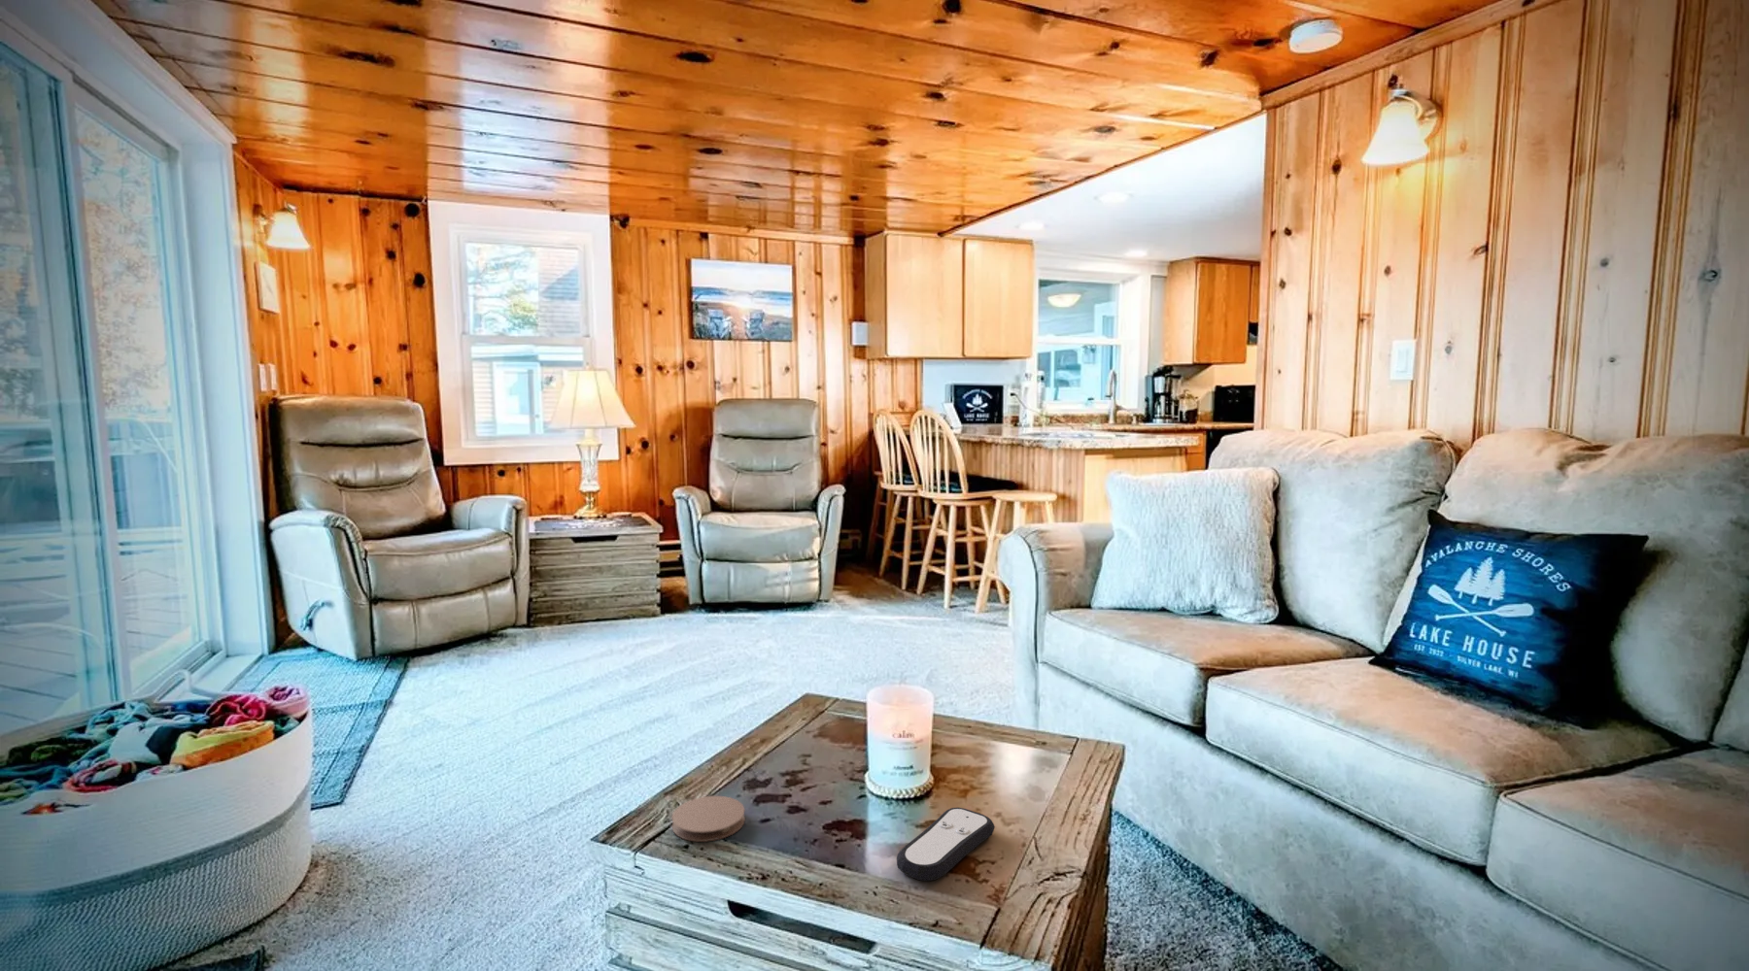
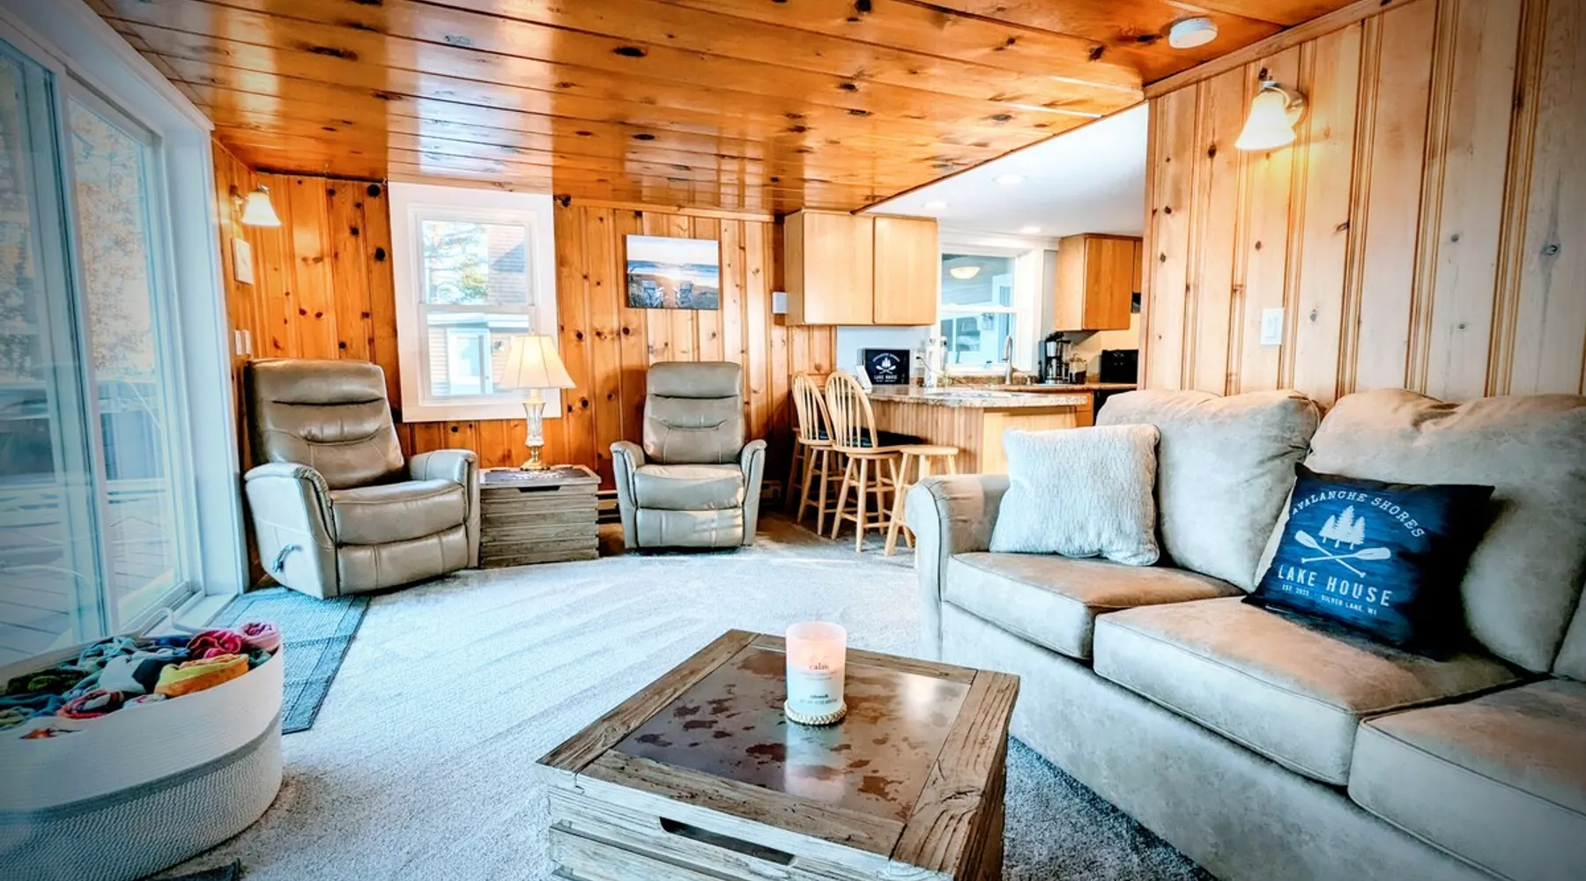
- remote control [896,807,997,881]
- coaster [670,795,746,843]
